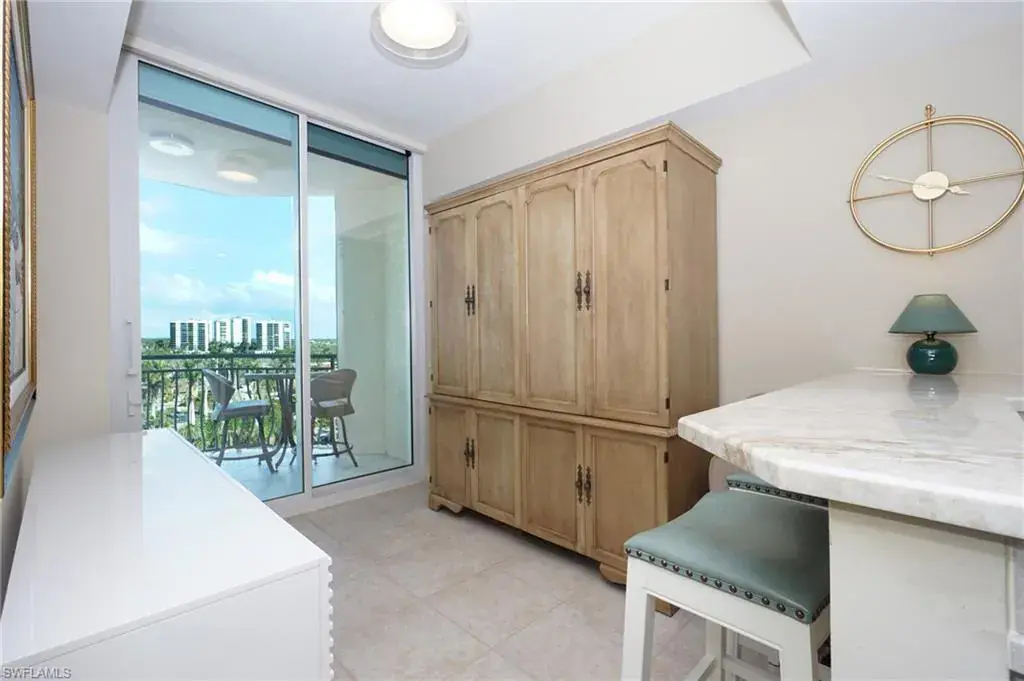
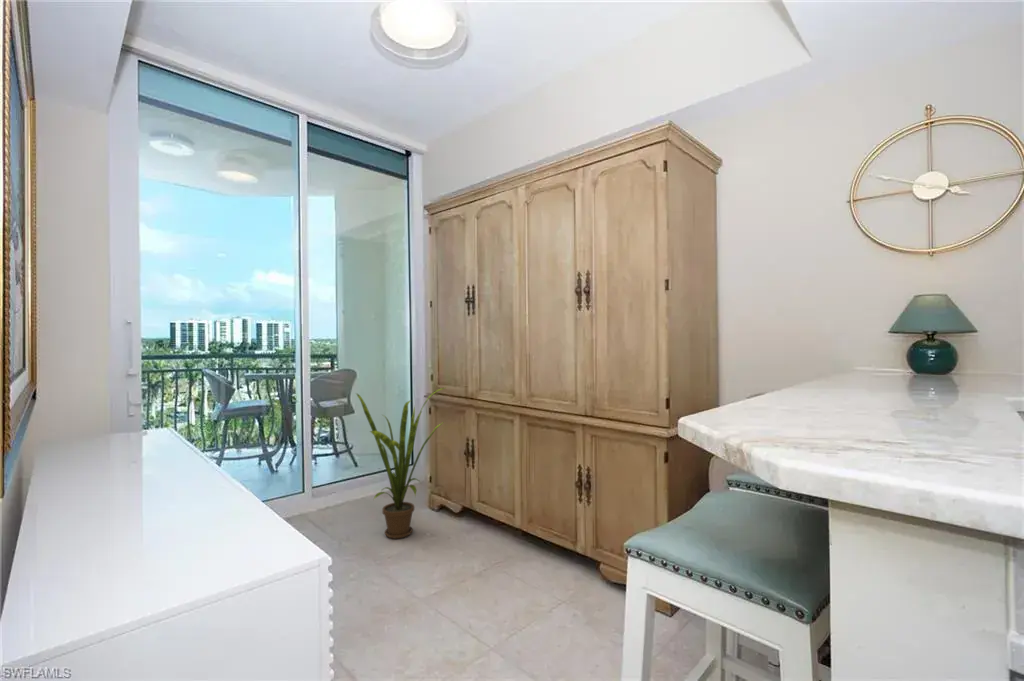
+ house plant [355,386,448,540]
